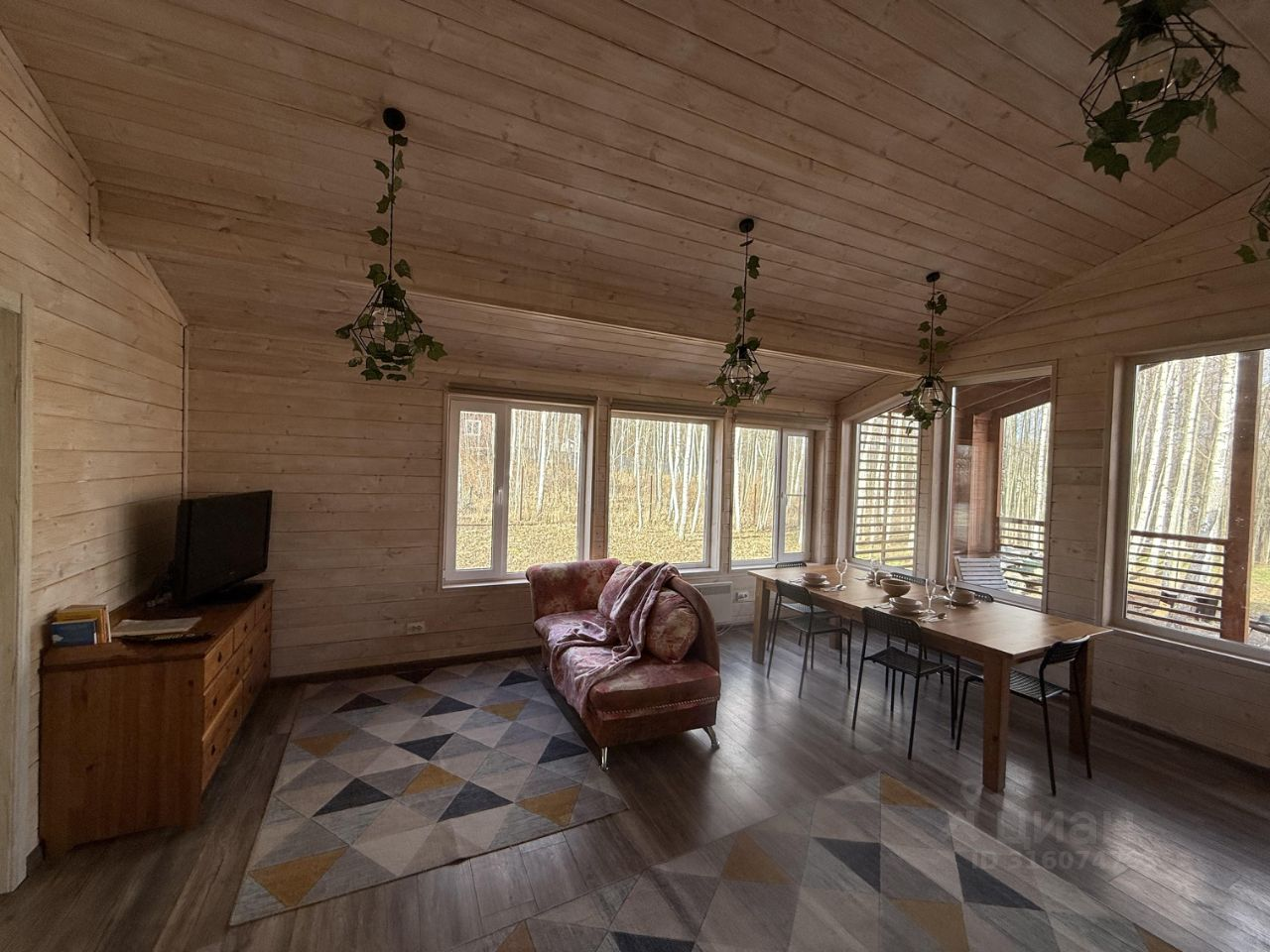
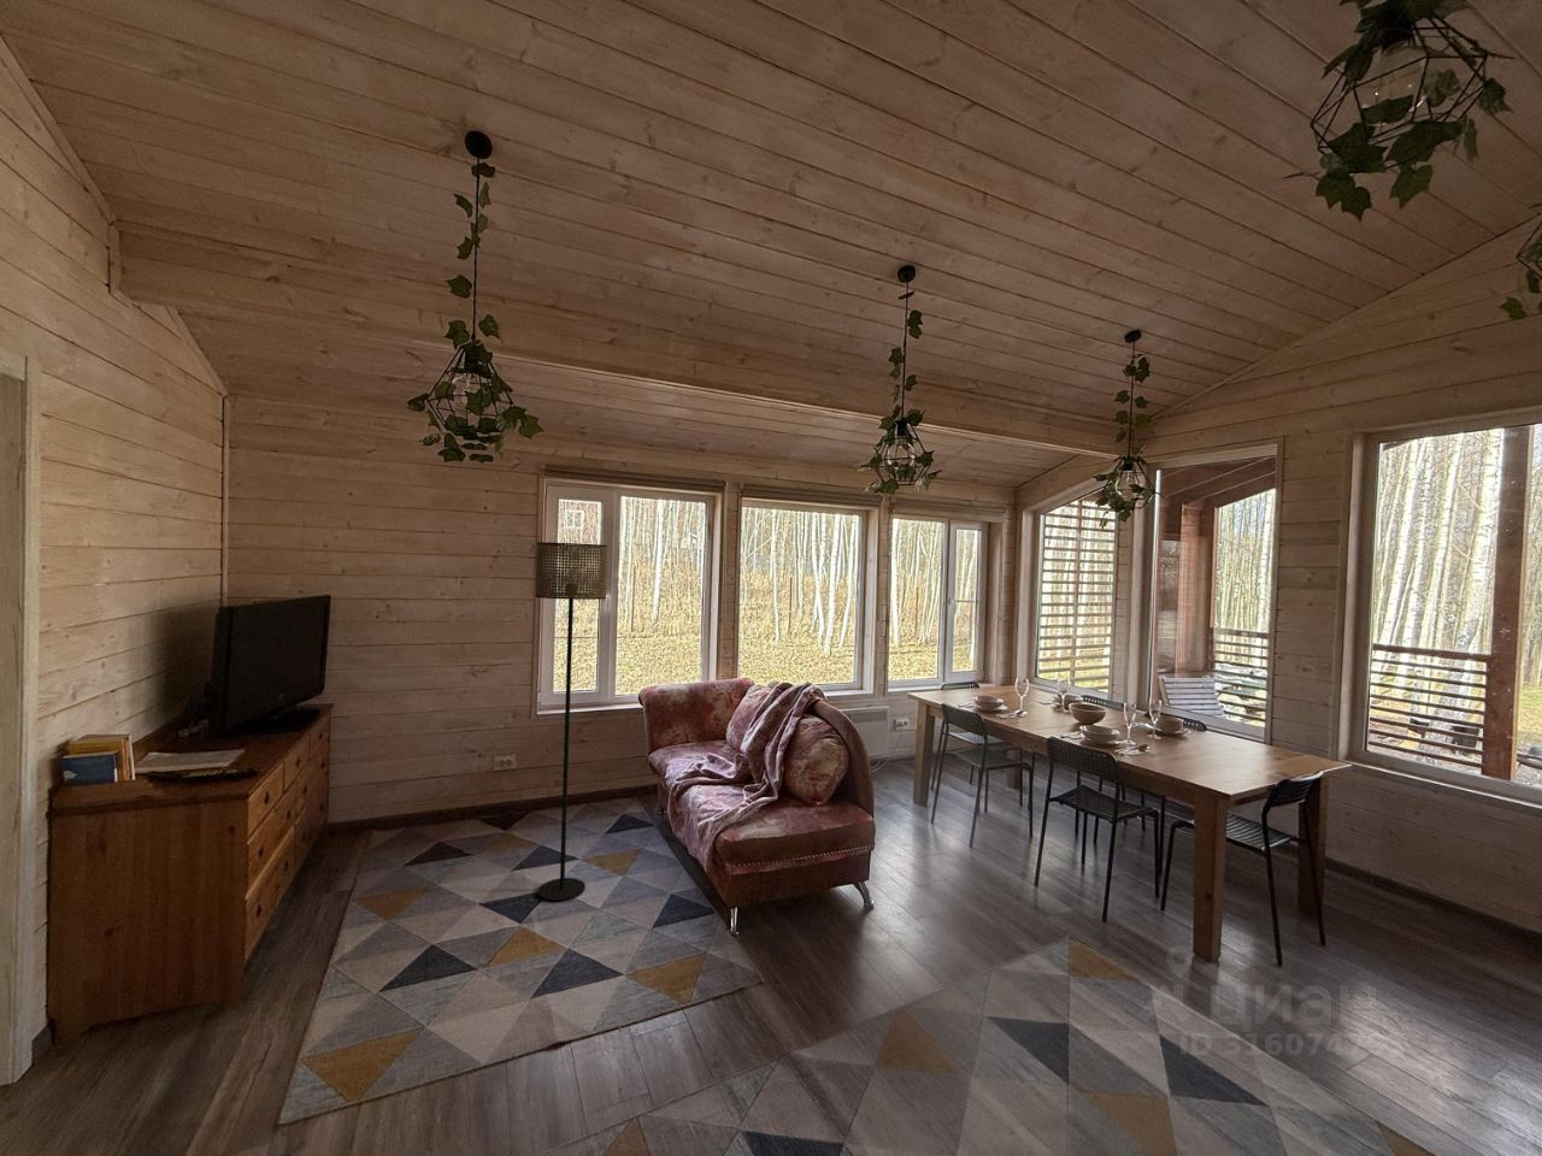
+ floor lamp [534,540,608,902]
